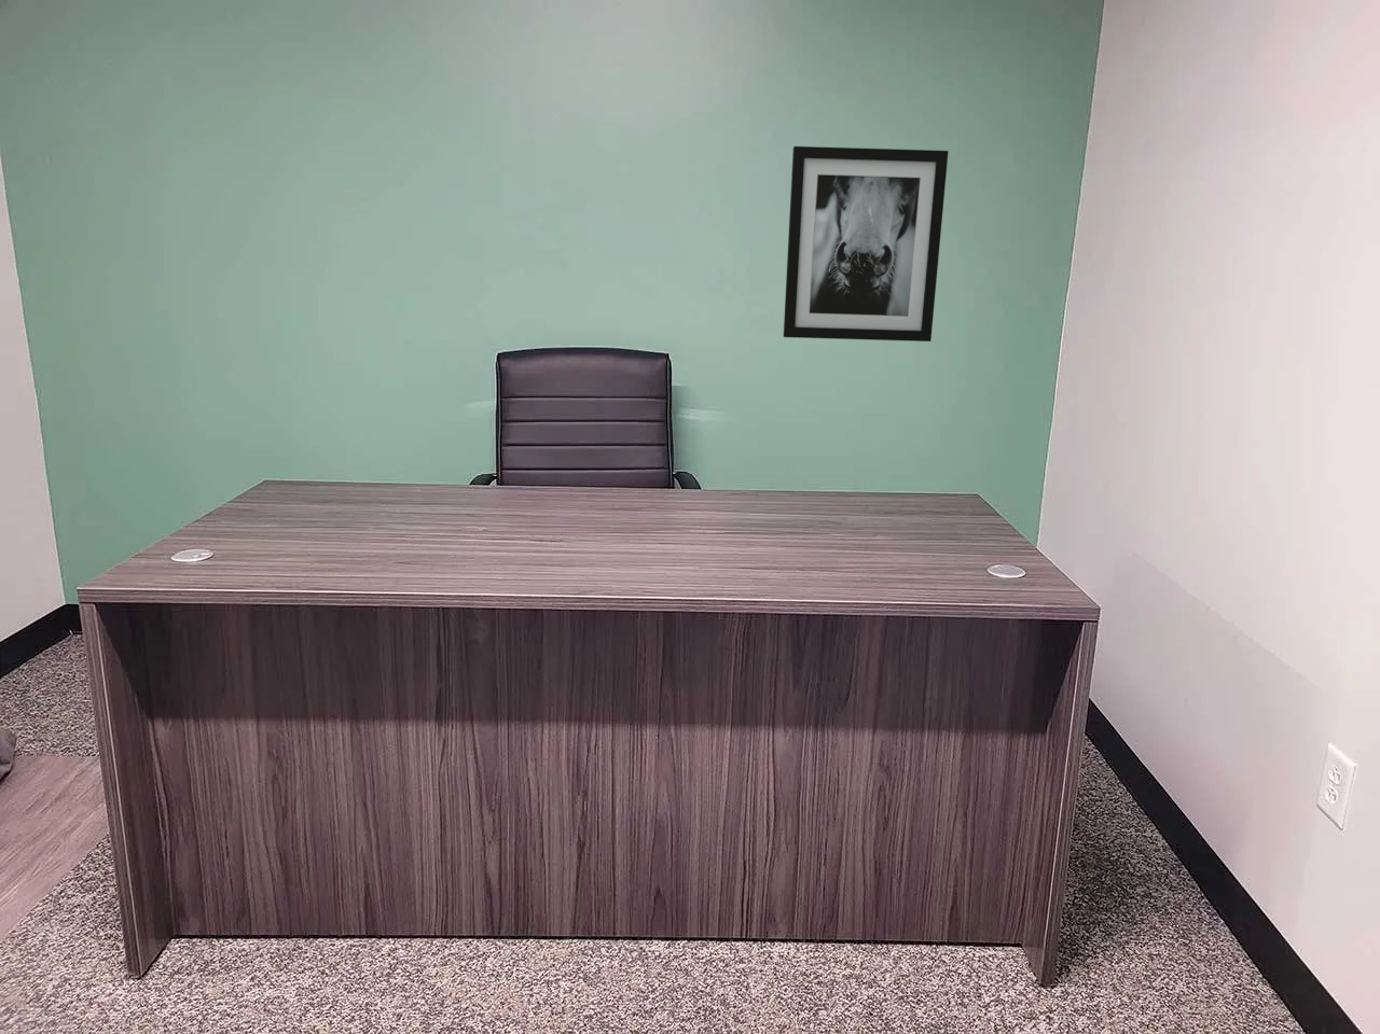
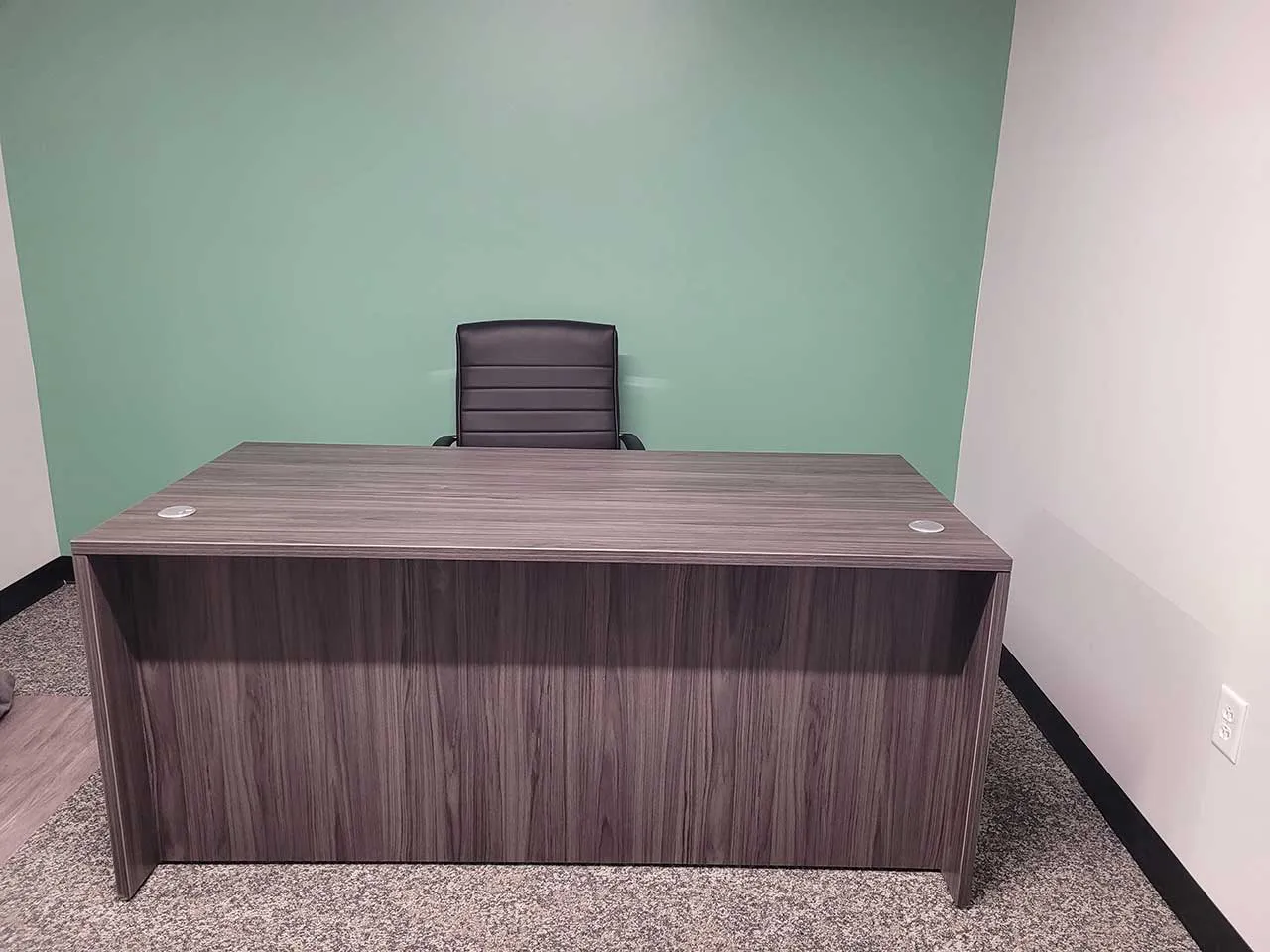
- wall art [782,146,950,342]
